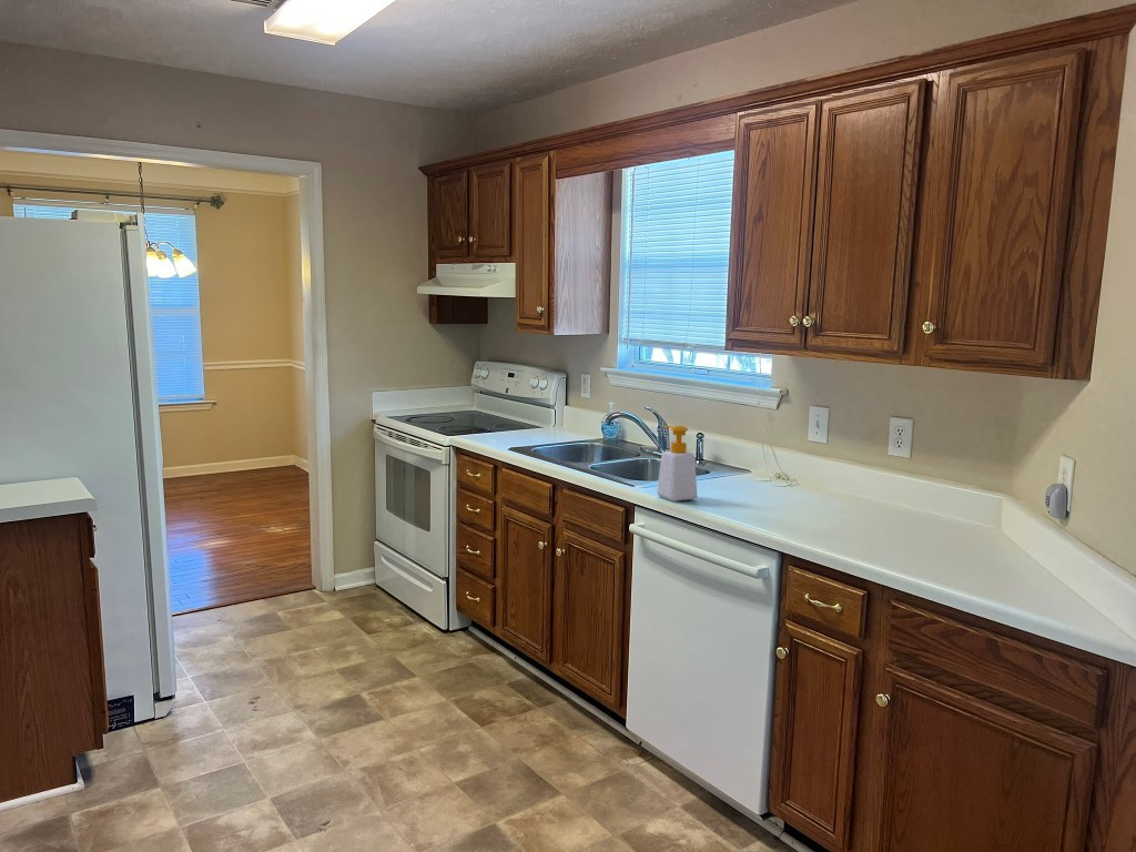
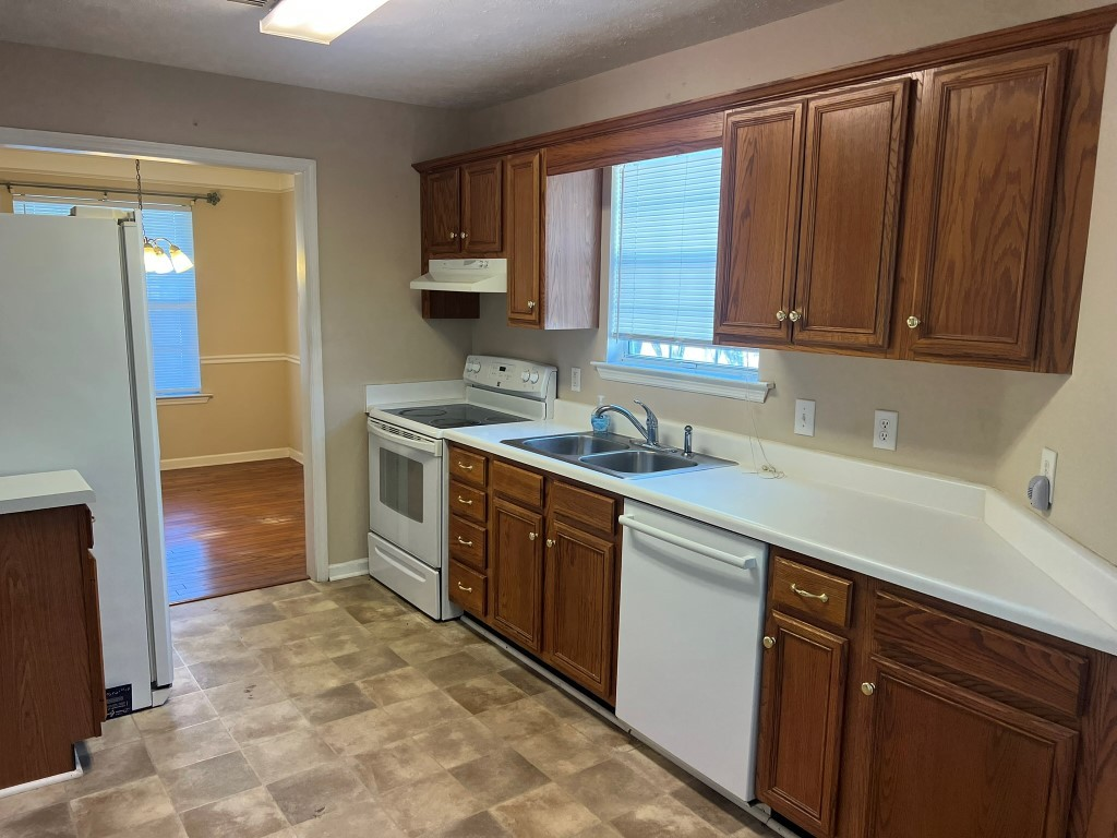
- soap bottle [656,425,698,503]
